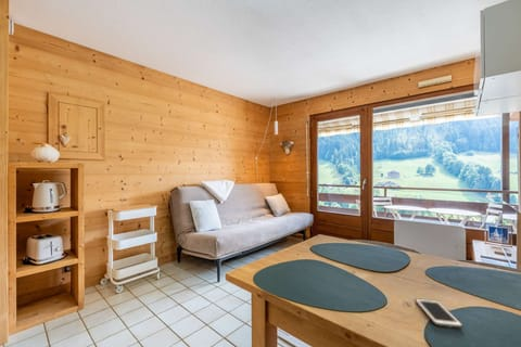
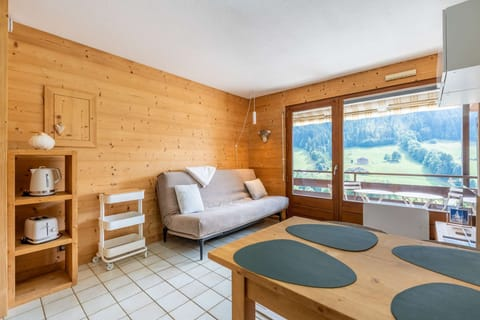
- cell phone [415,297,463,330]
